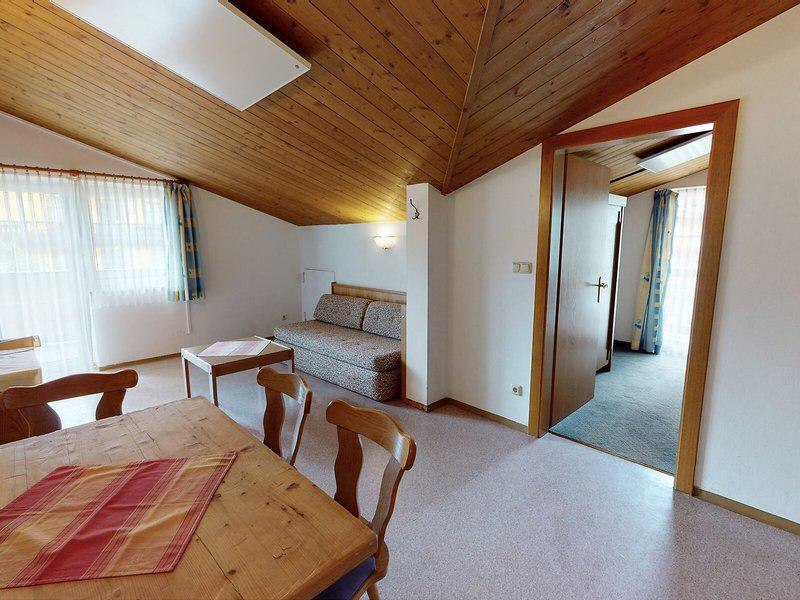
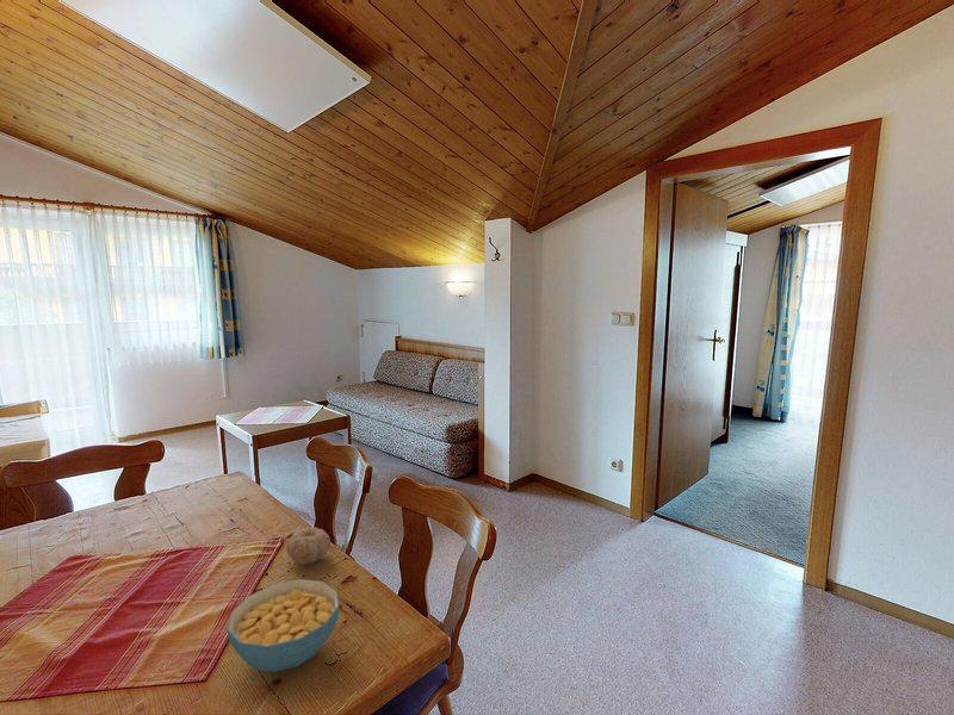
+ cereal bowl [227,578,340,673]
+ fruit [286,526,332,566]
